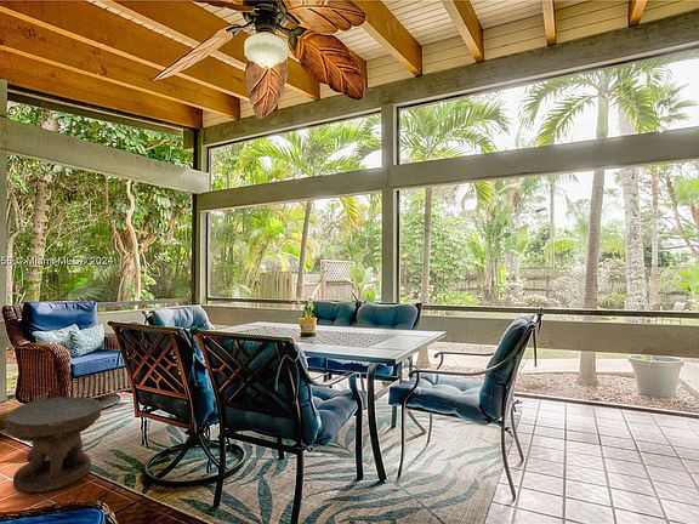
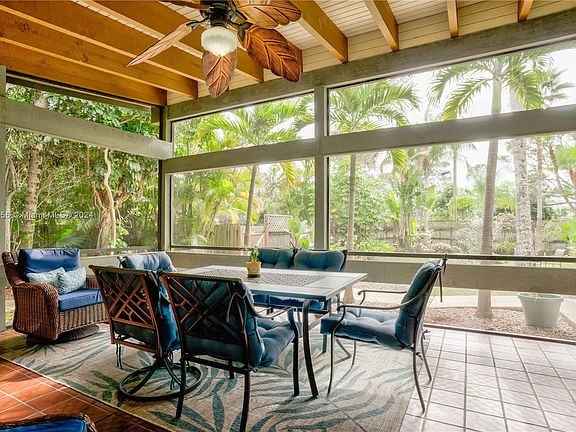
- side table [4,395,103,494]
